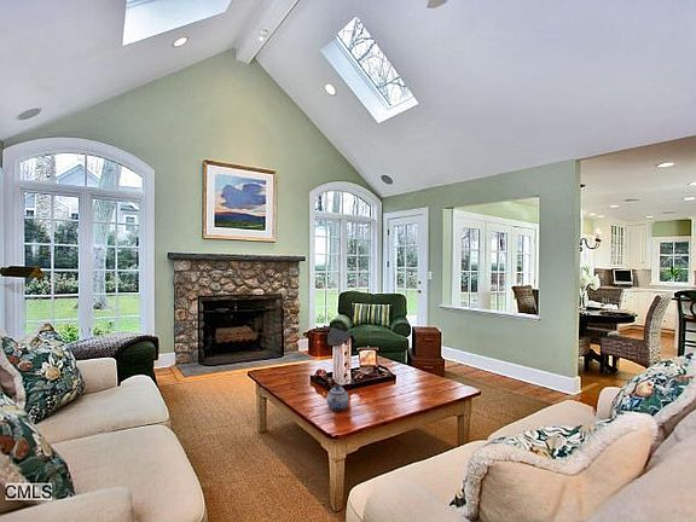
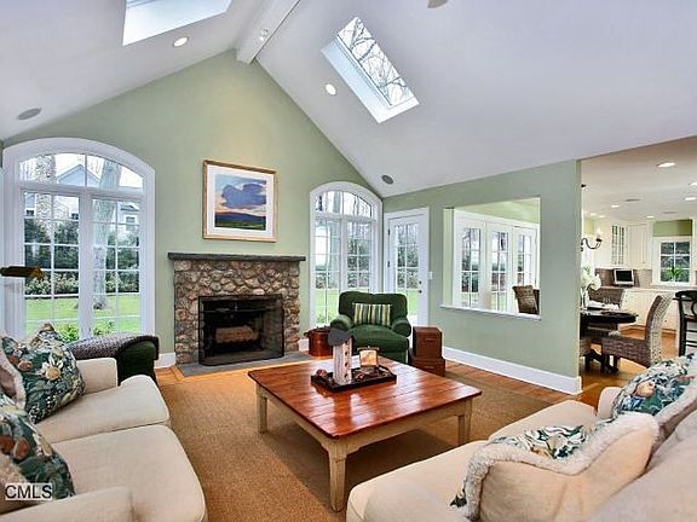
- teapot [325,384,350,412]
